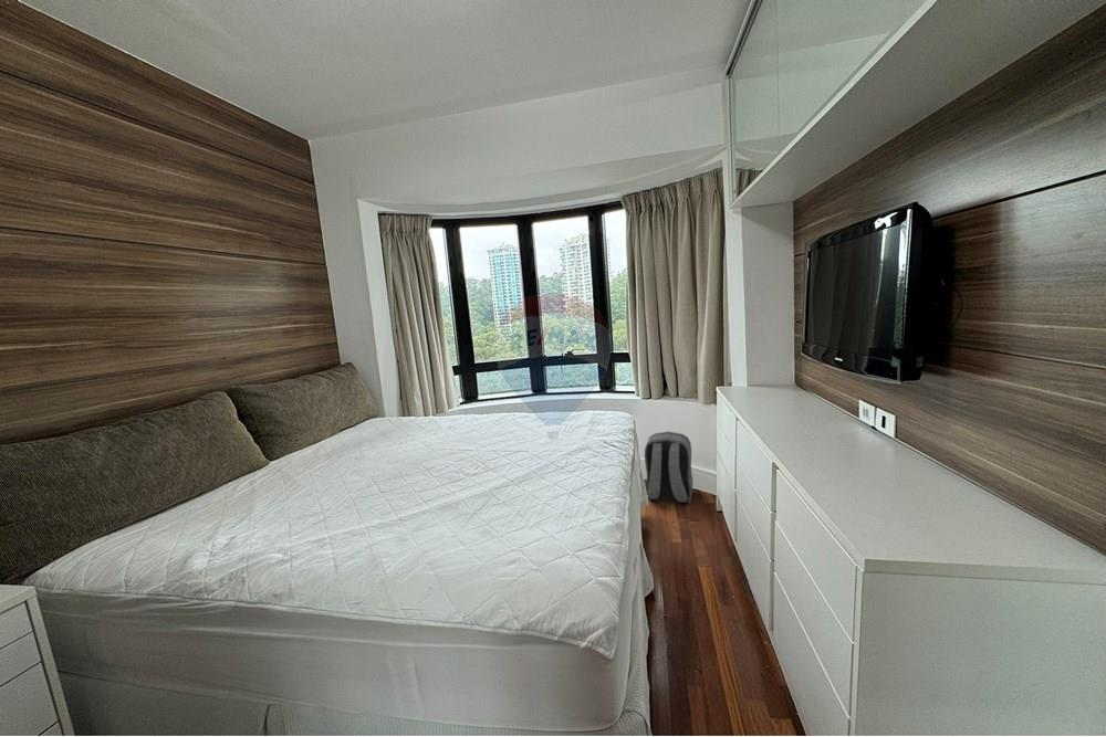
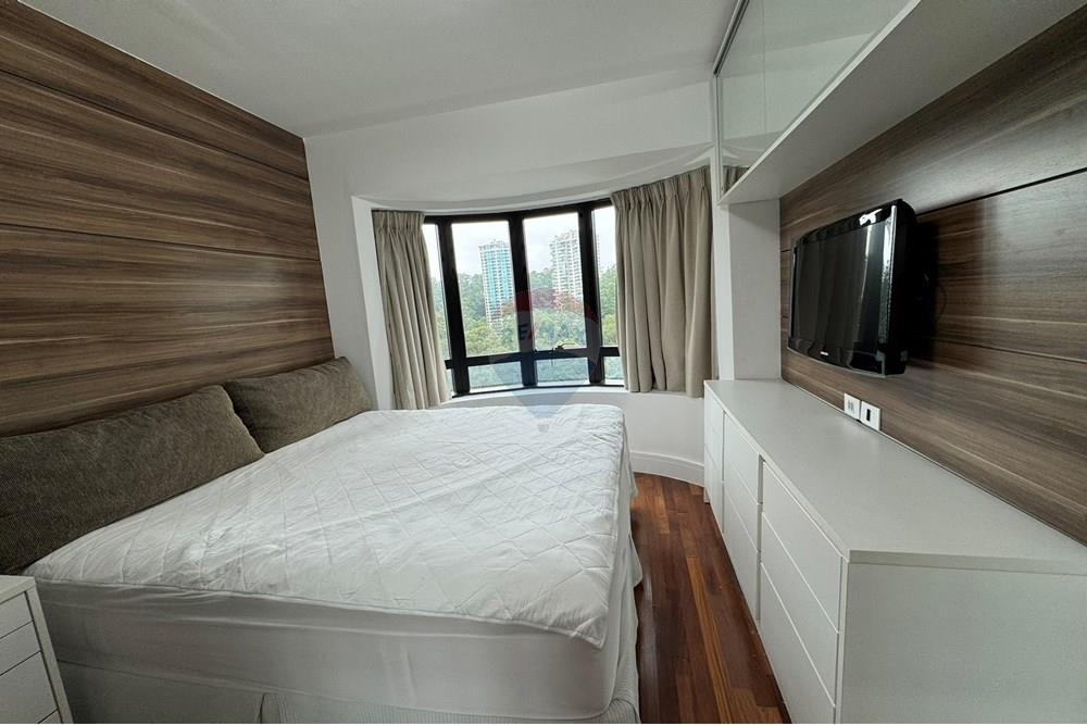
- backpack [644,431,695,506]
